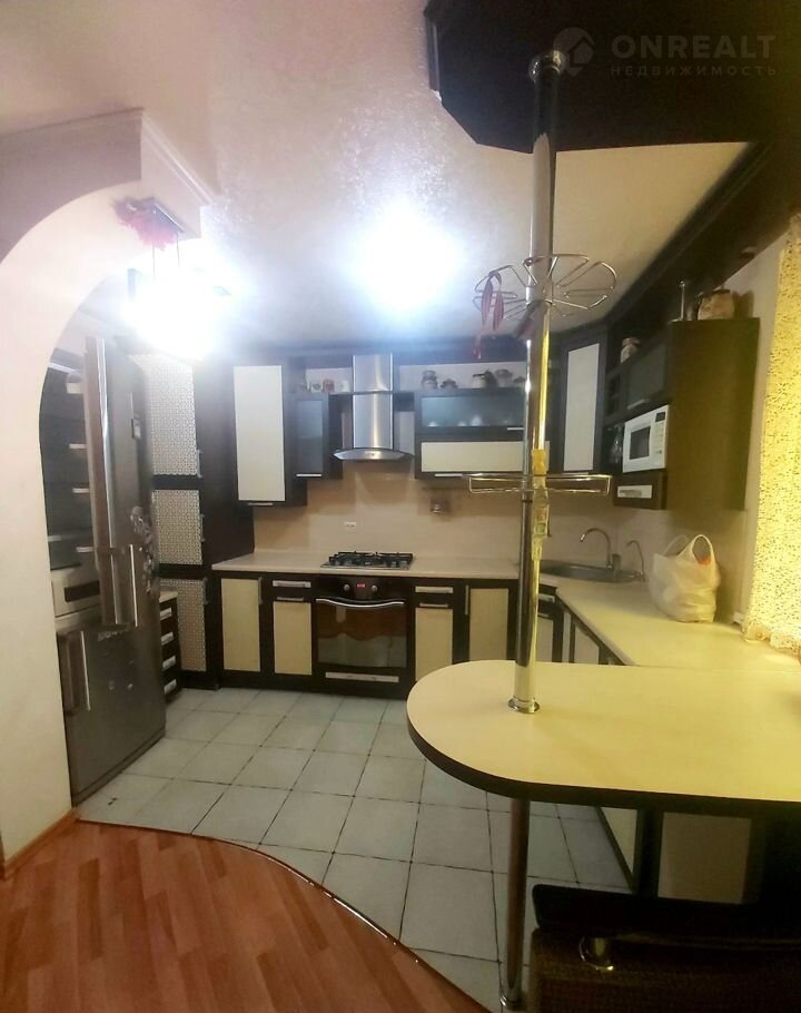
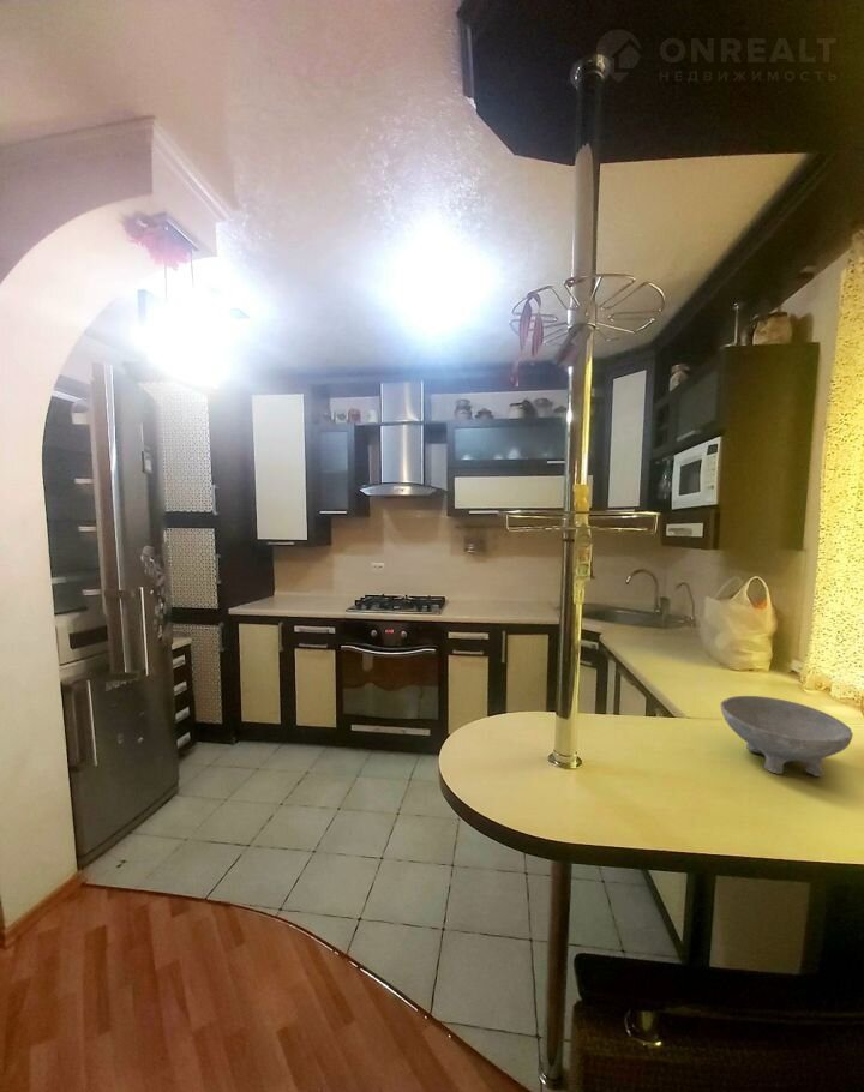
+ bowl [720,695,854,778]
